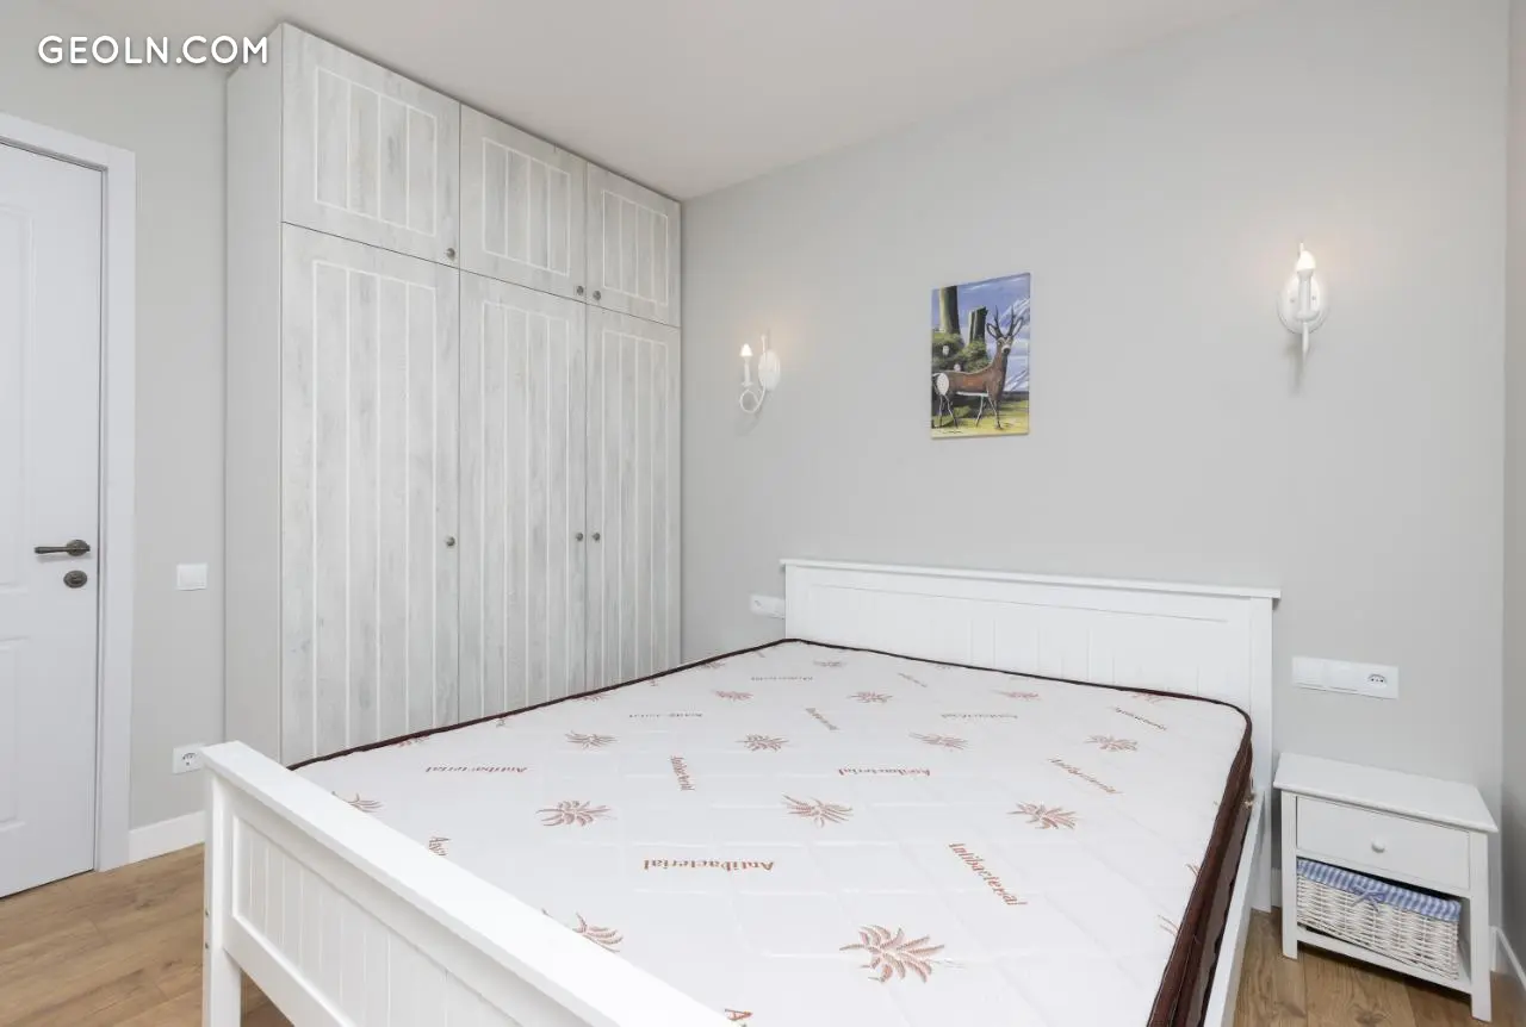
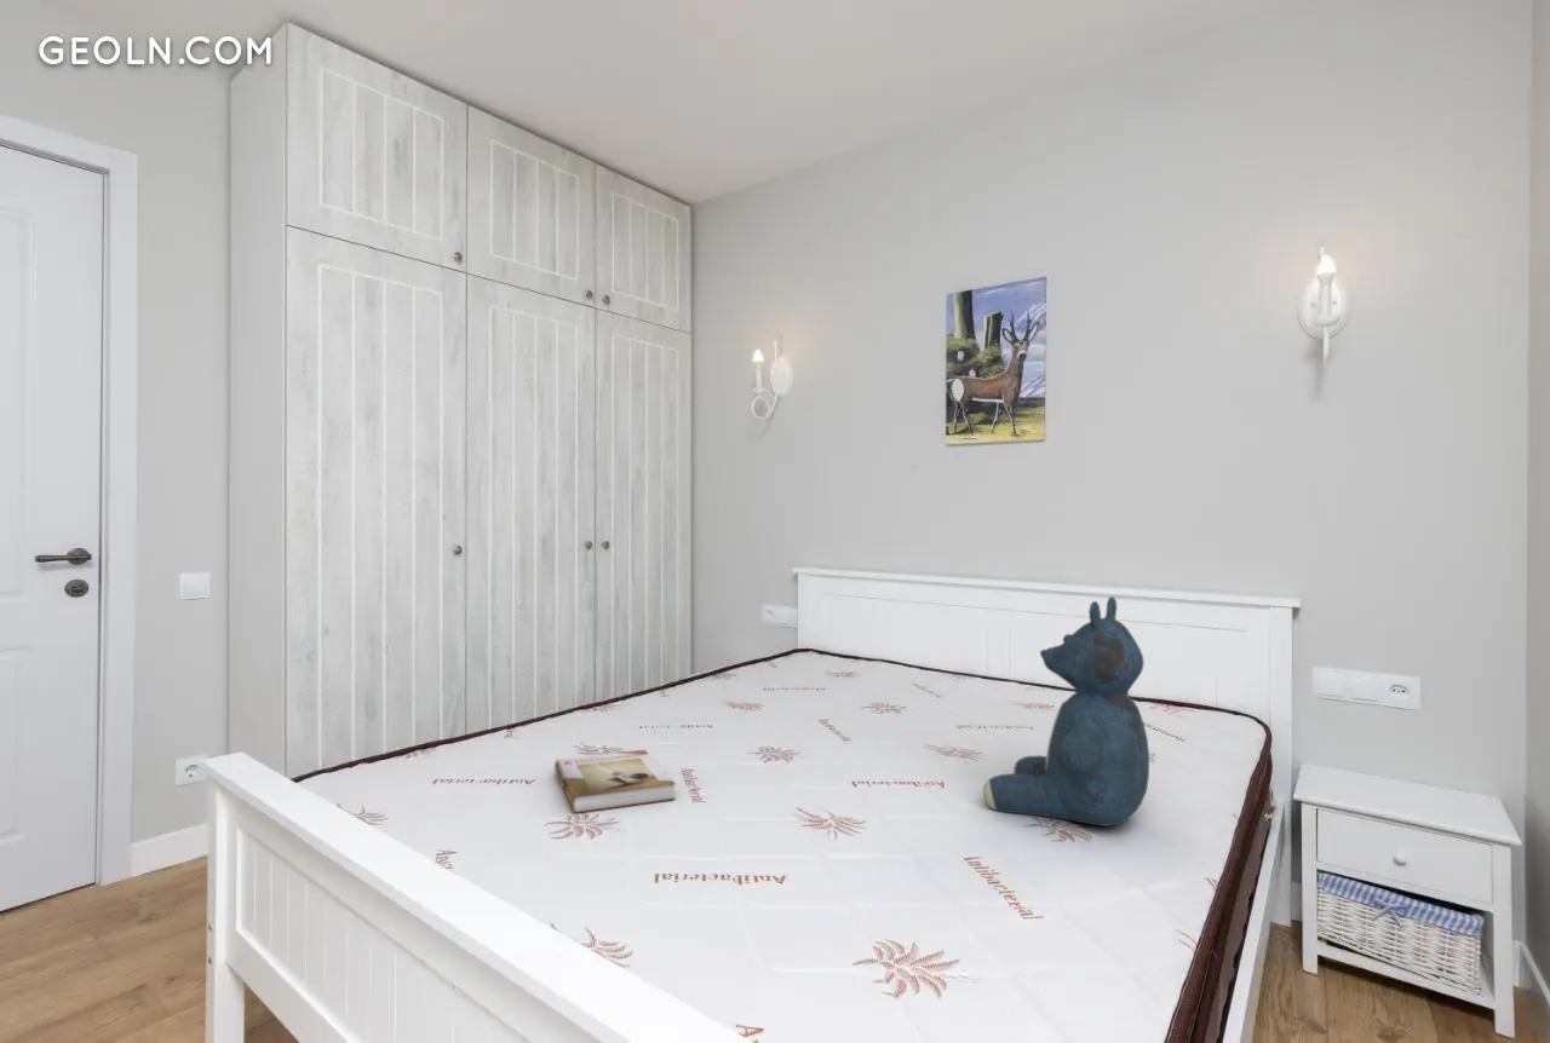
+ teddy bear [982,595,1150,828]
+ book [553,749,677,814]
